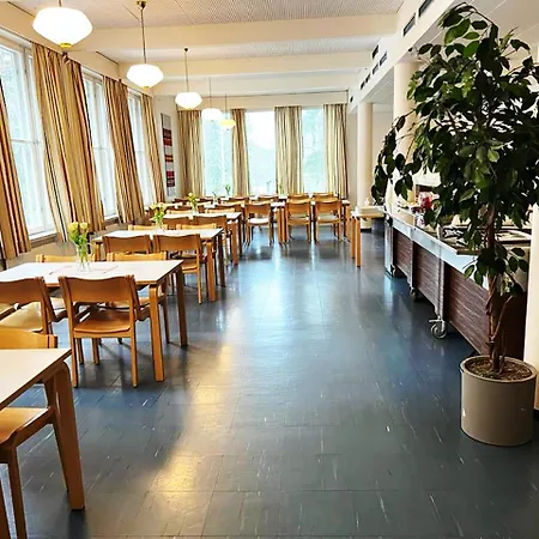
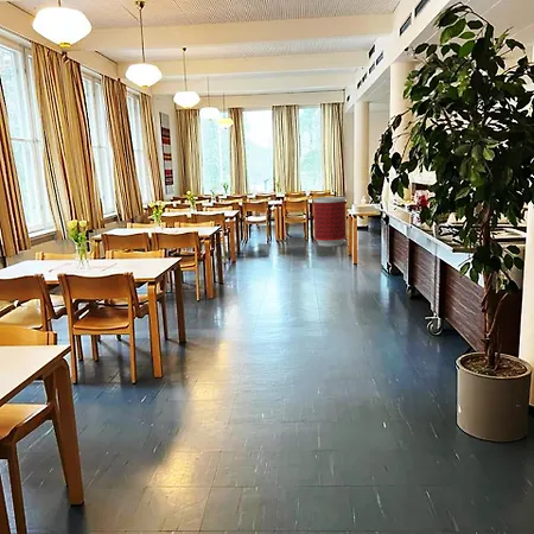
+ trash can [312,196,348,248]
